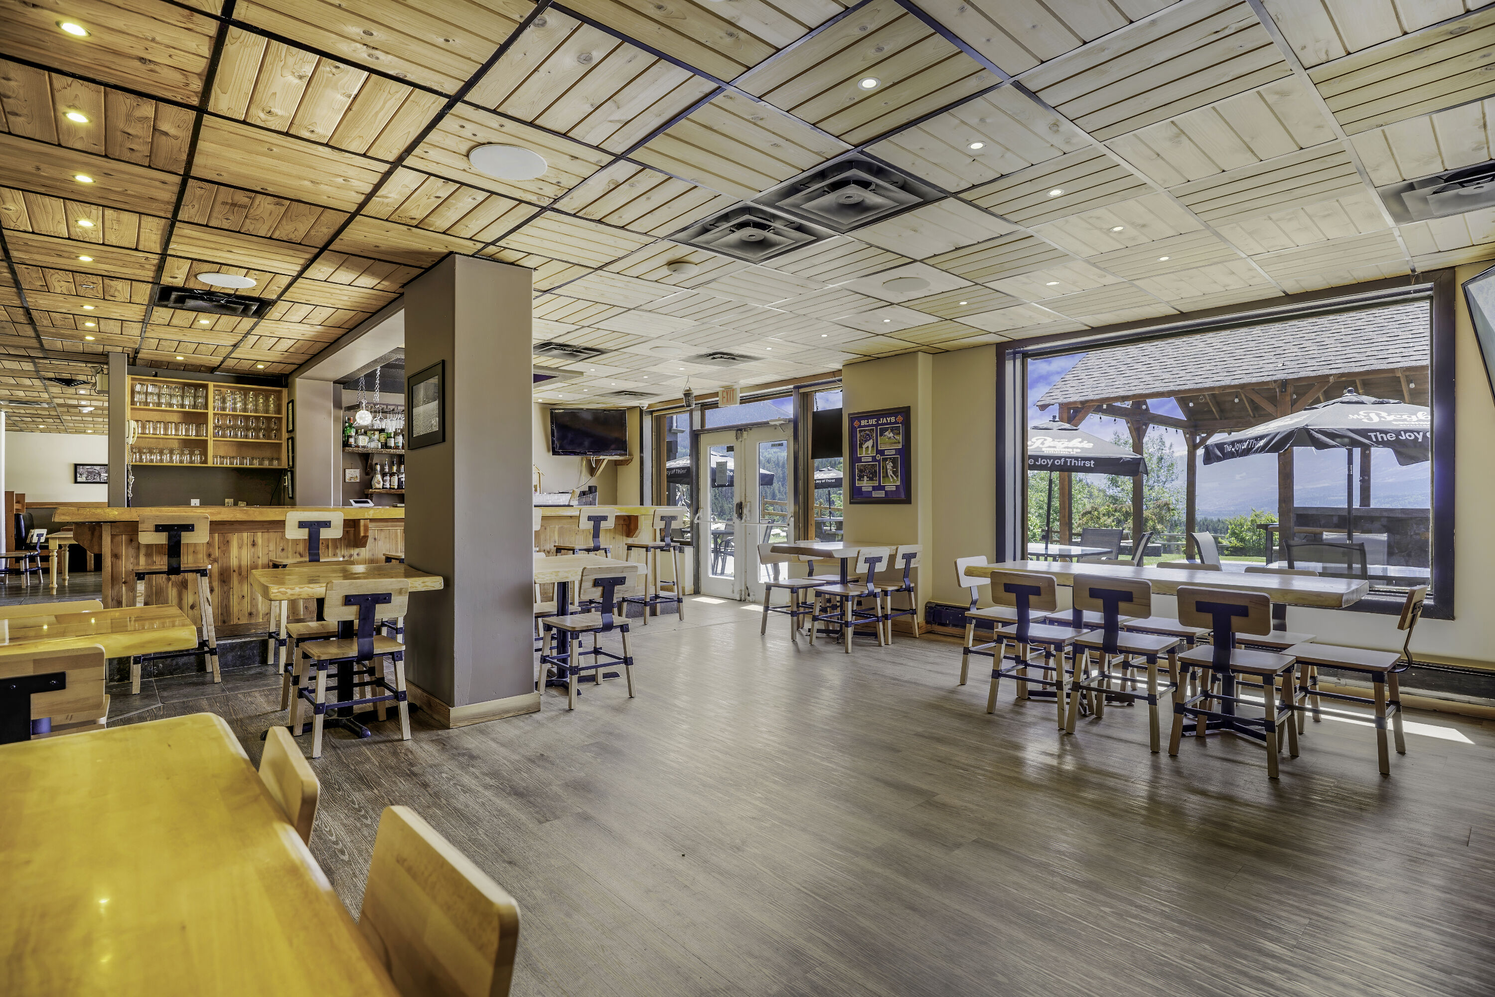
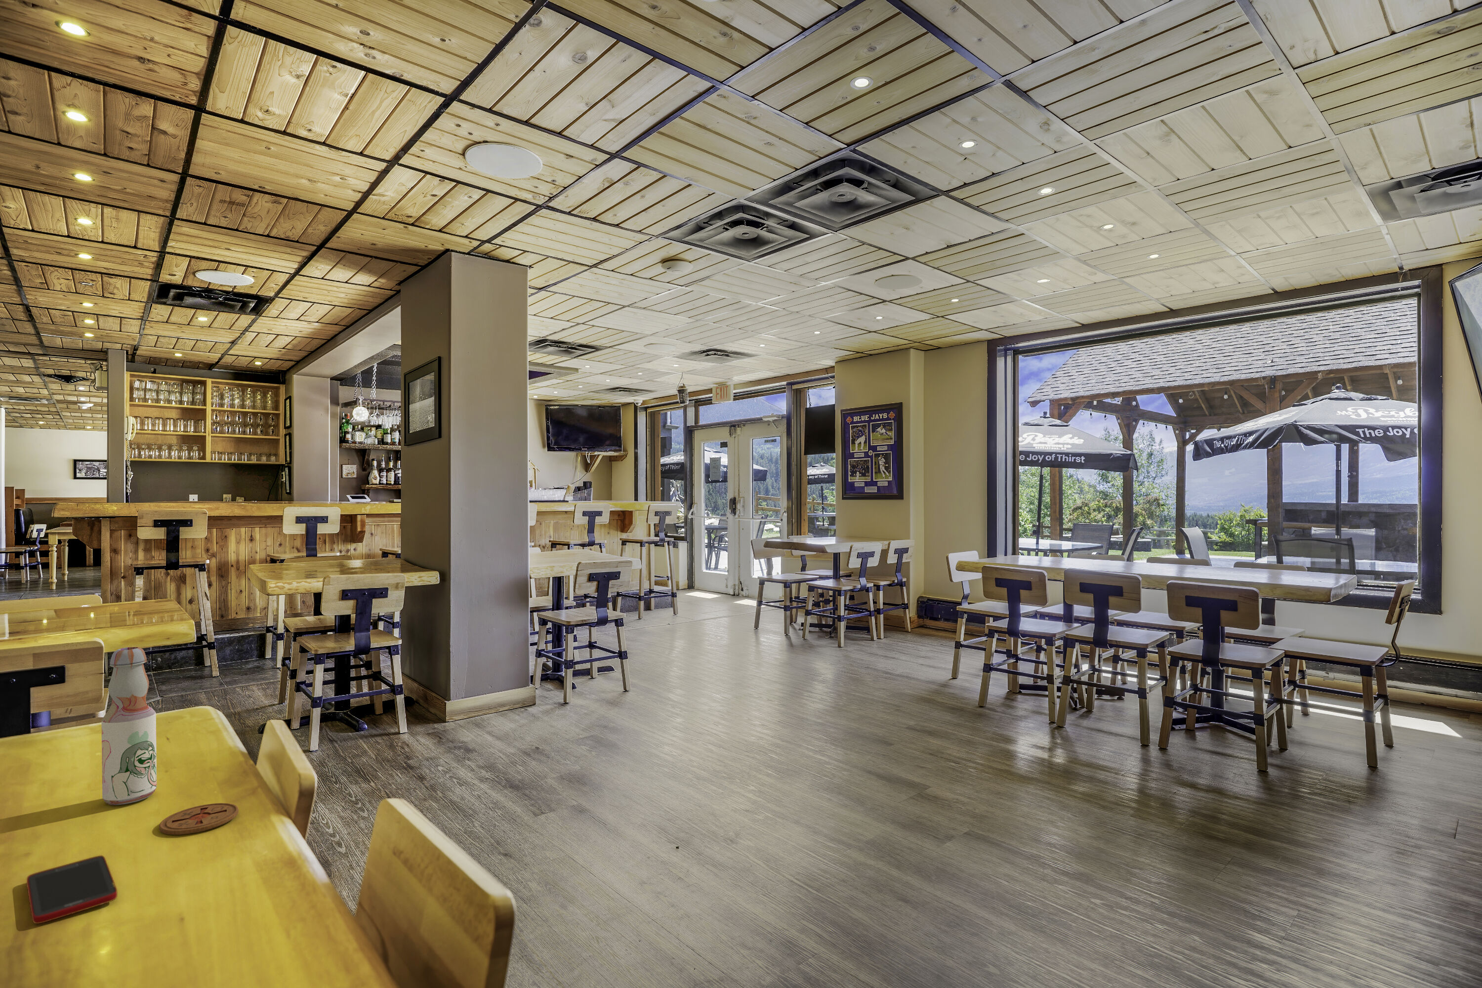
+ bottle [100,646,157,805]
+ cell phone [26,855,118,924]
+ coaster [159,803,239,836]
